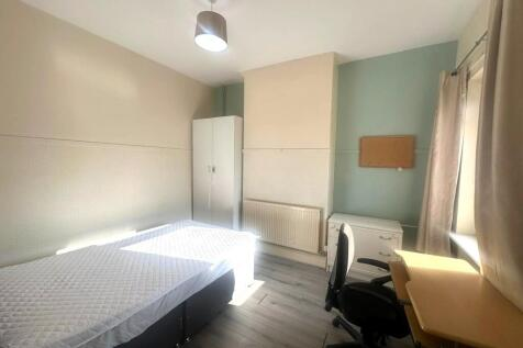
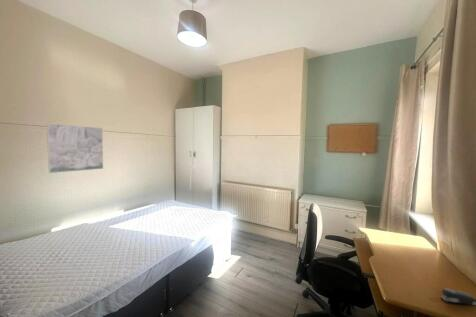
+ stapler [439,287,476,306]
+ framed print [46,122,104,174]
